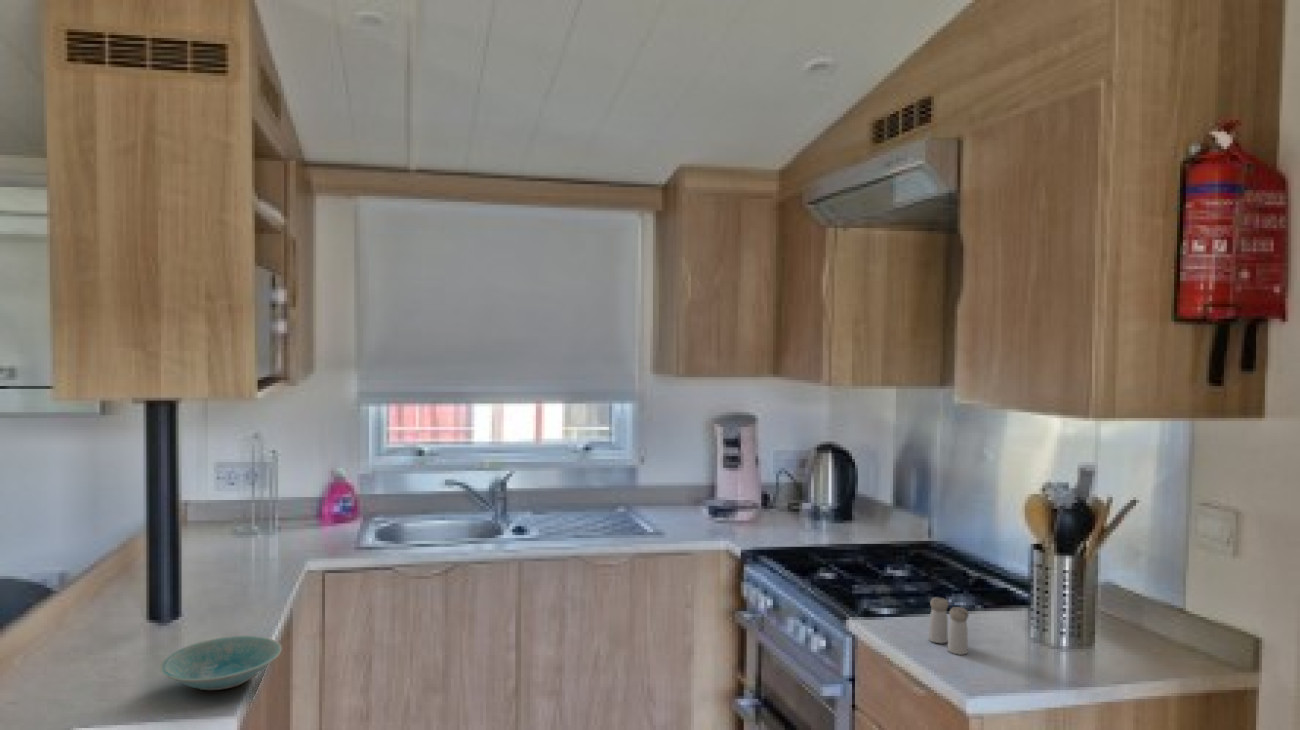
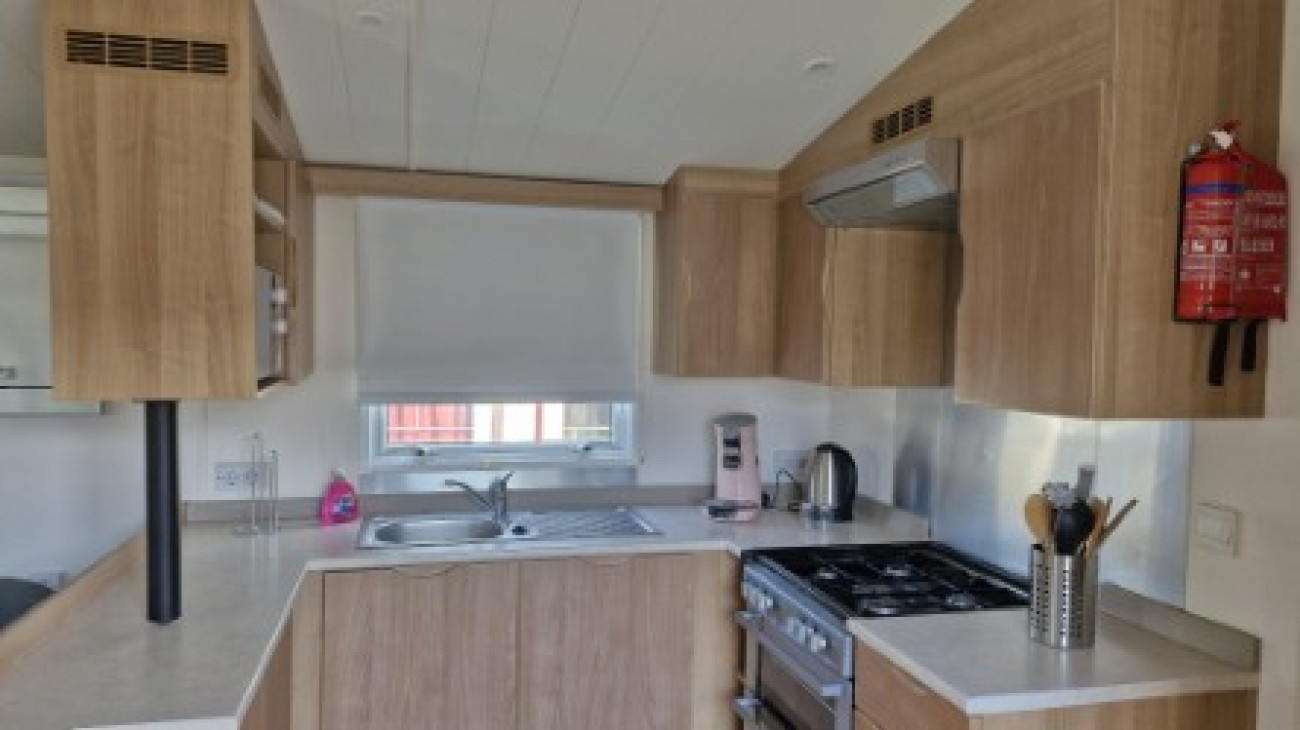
- salt and pepper shaker [928,596,970,656]
- bowl [158,635,283,691]
